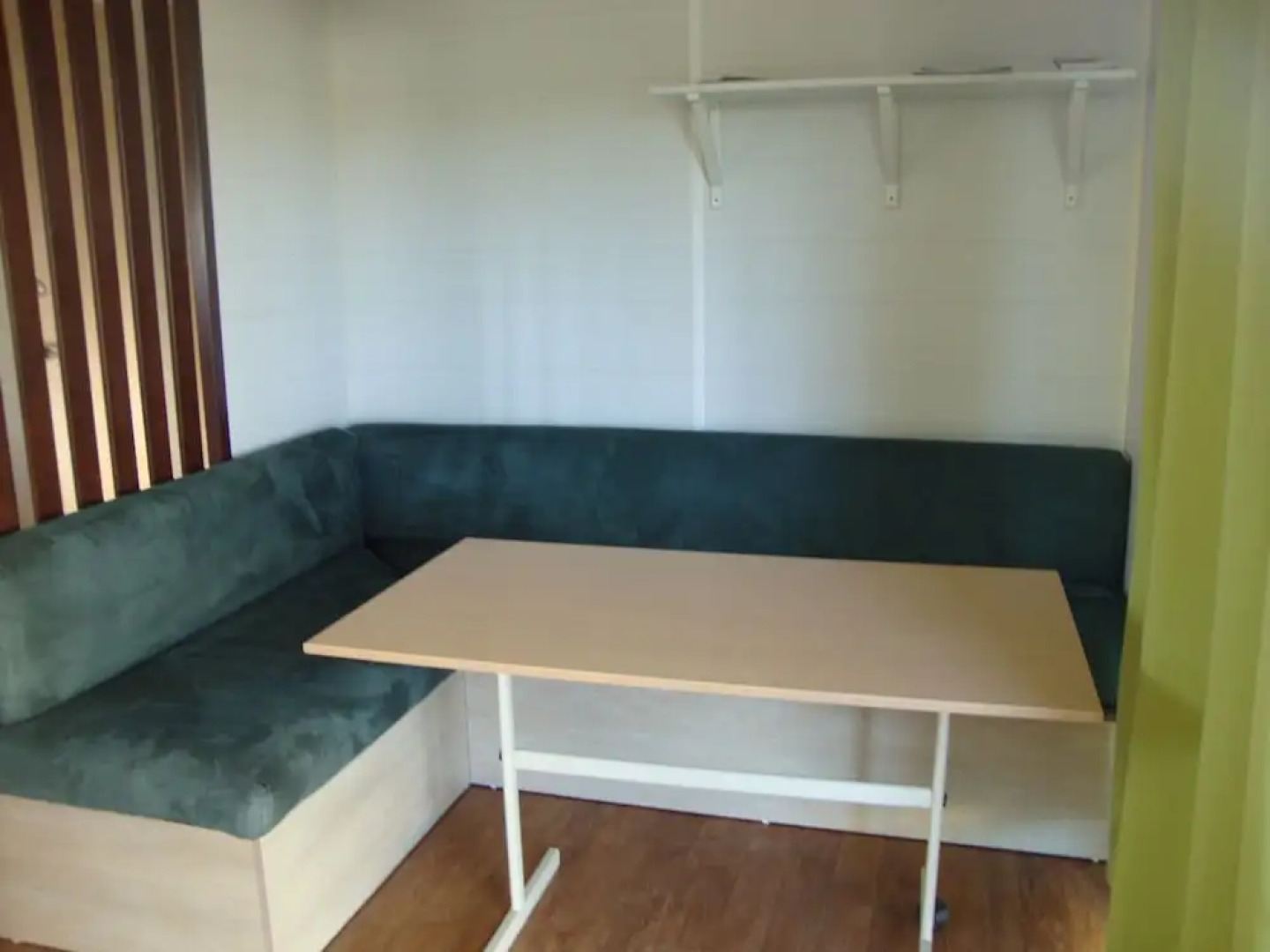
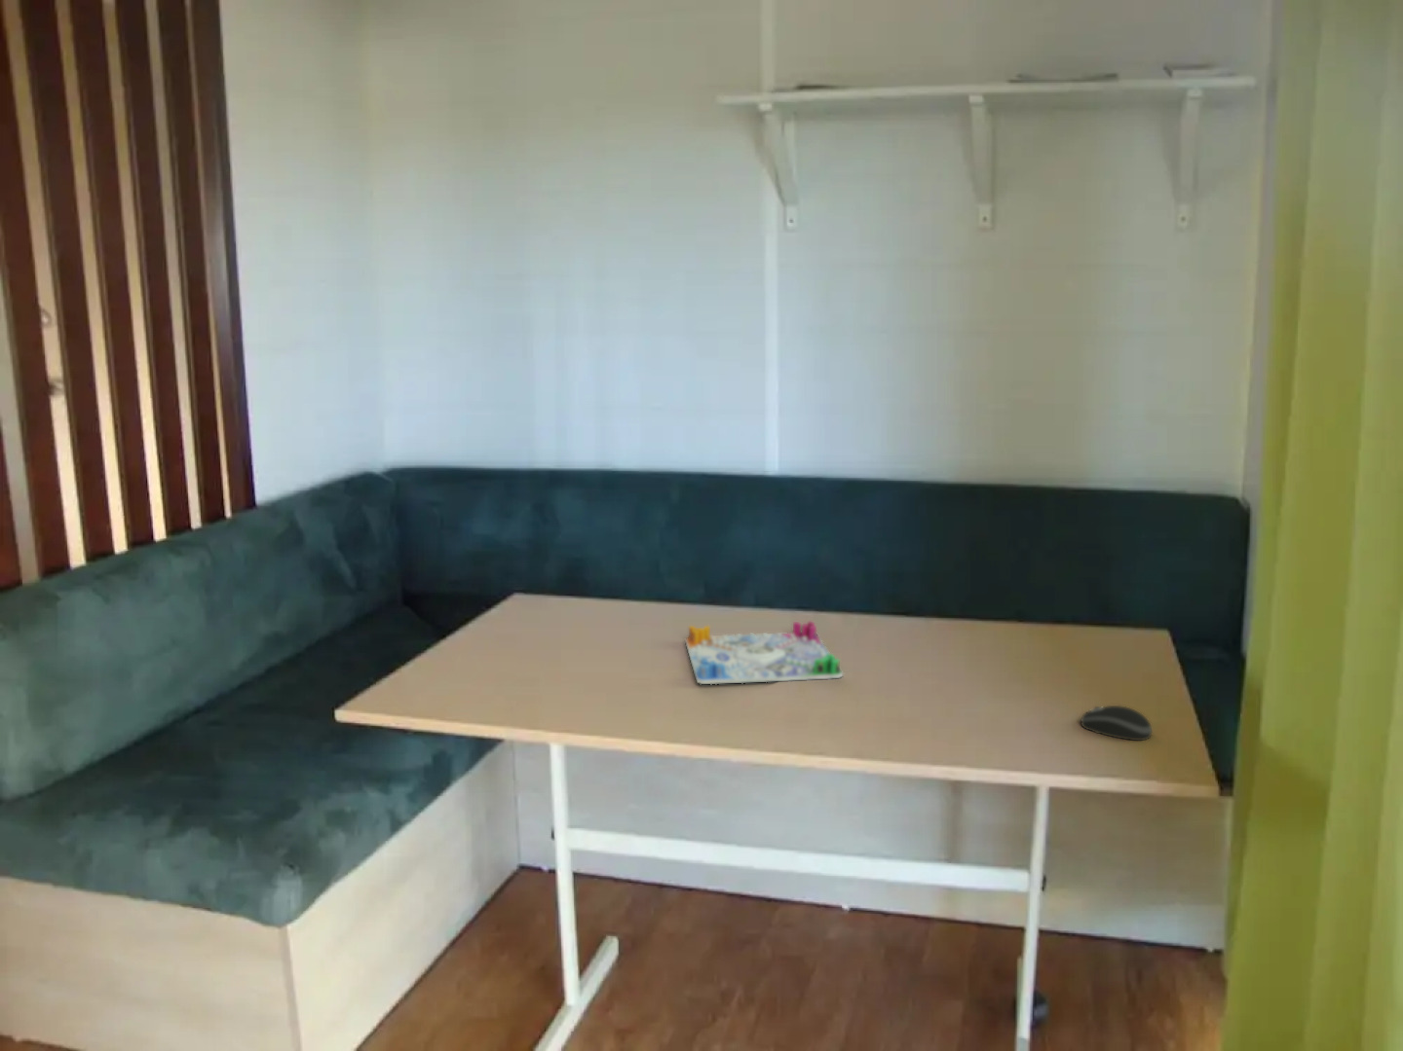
+ computer mouse [1079,704,1152,742]
+ board game [684,620,844,686]
